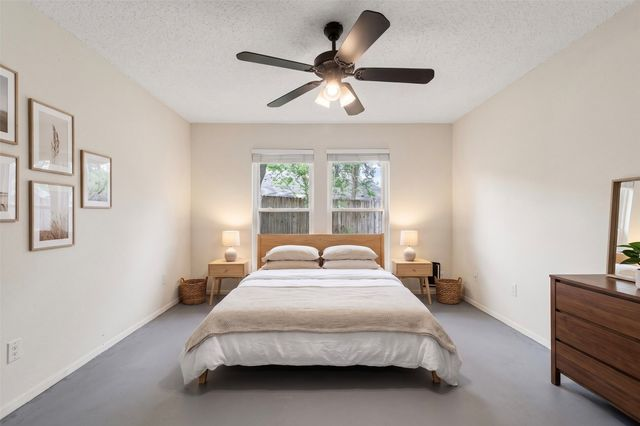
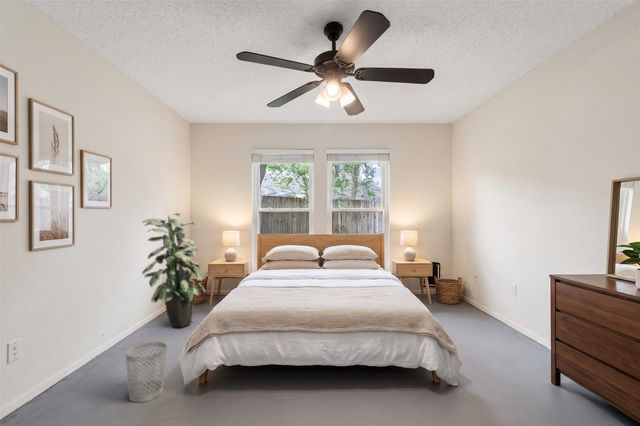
+ indoor plant [141,212,210,328]
+ wastebasket [124,341,168,403]
